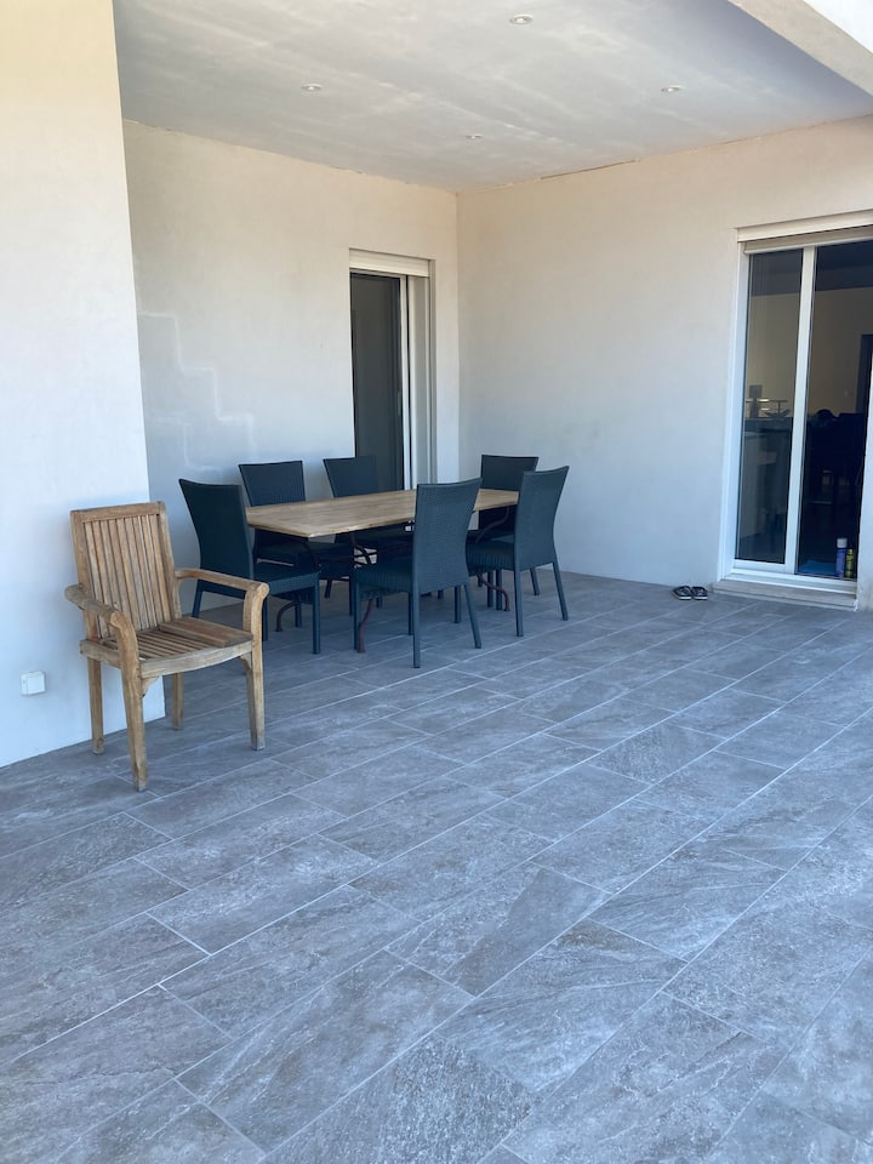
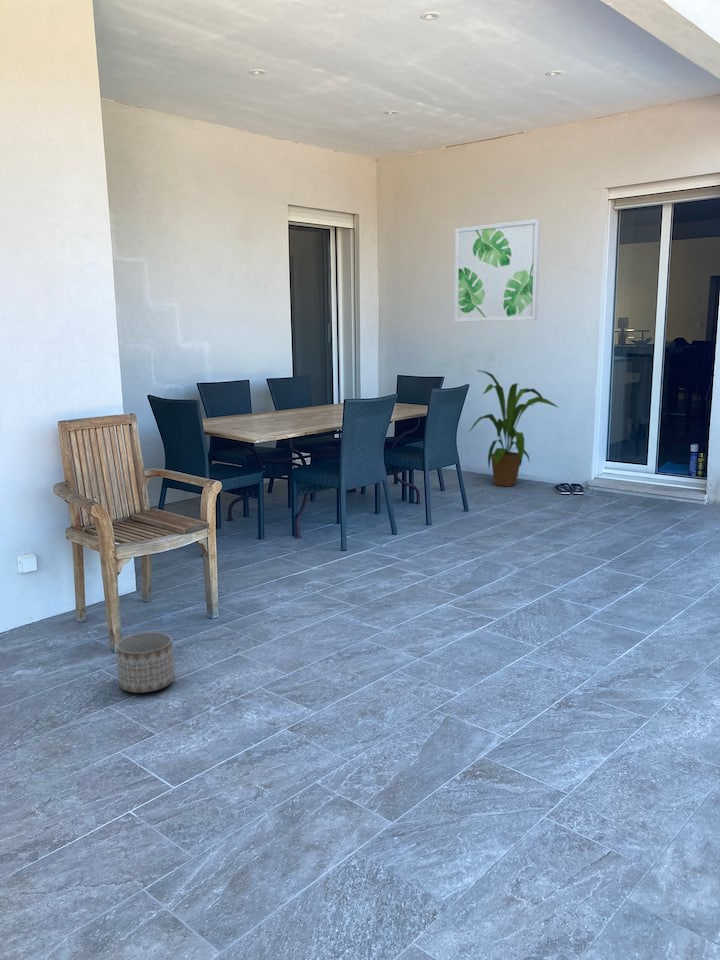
+ wall art [453,218,541,323]
+ planter [115,631,175,694]
+ house plant [468,369,560,488]
